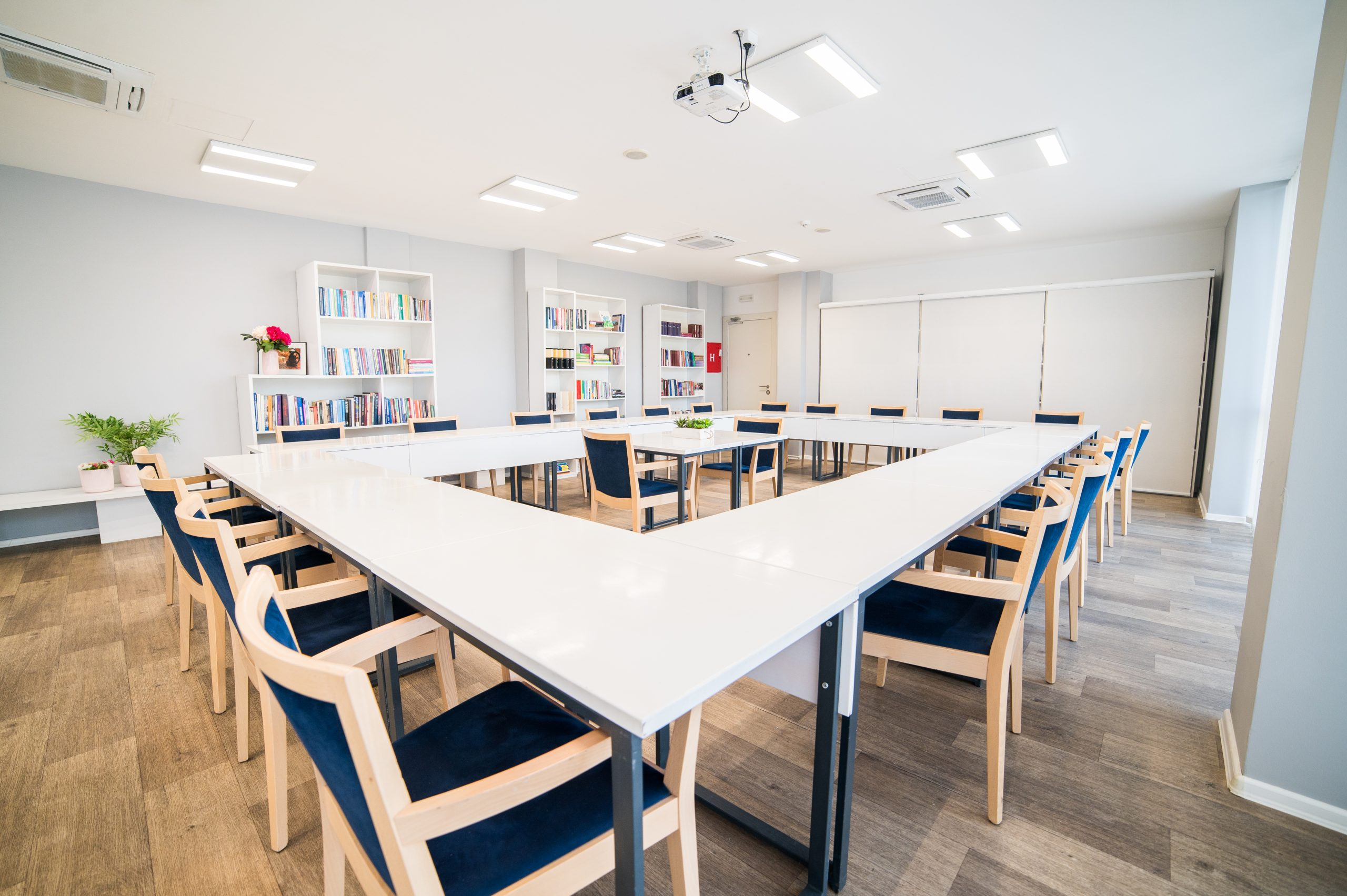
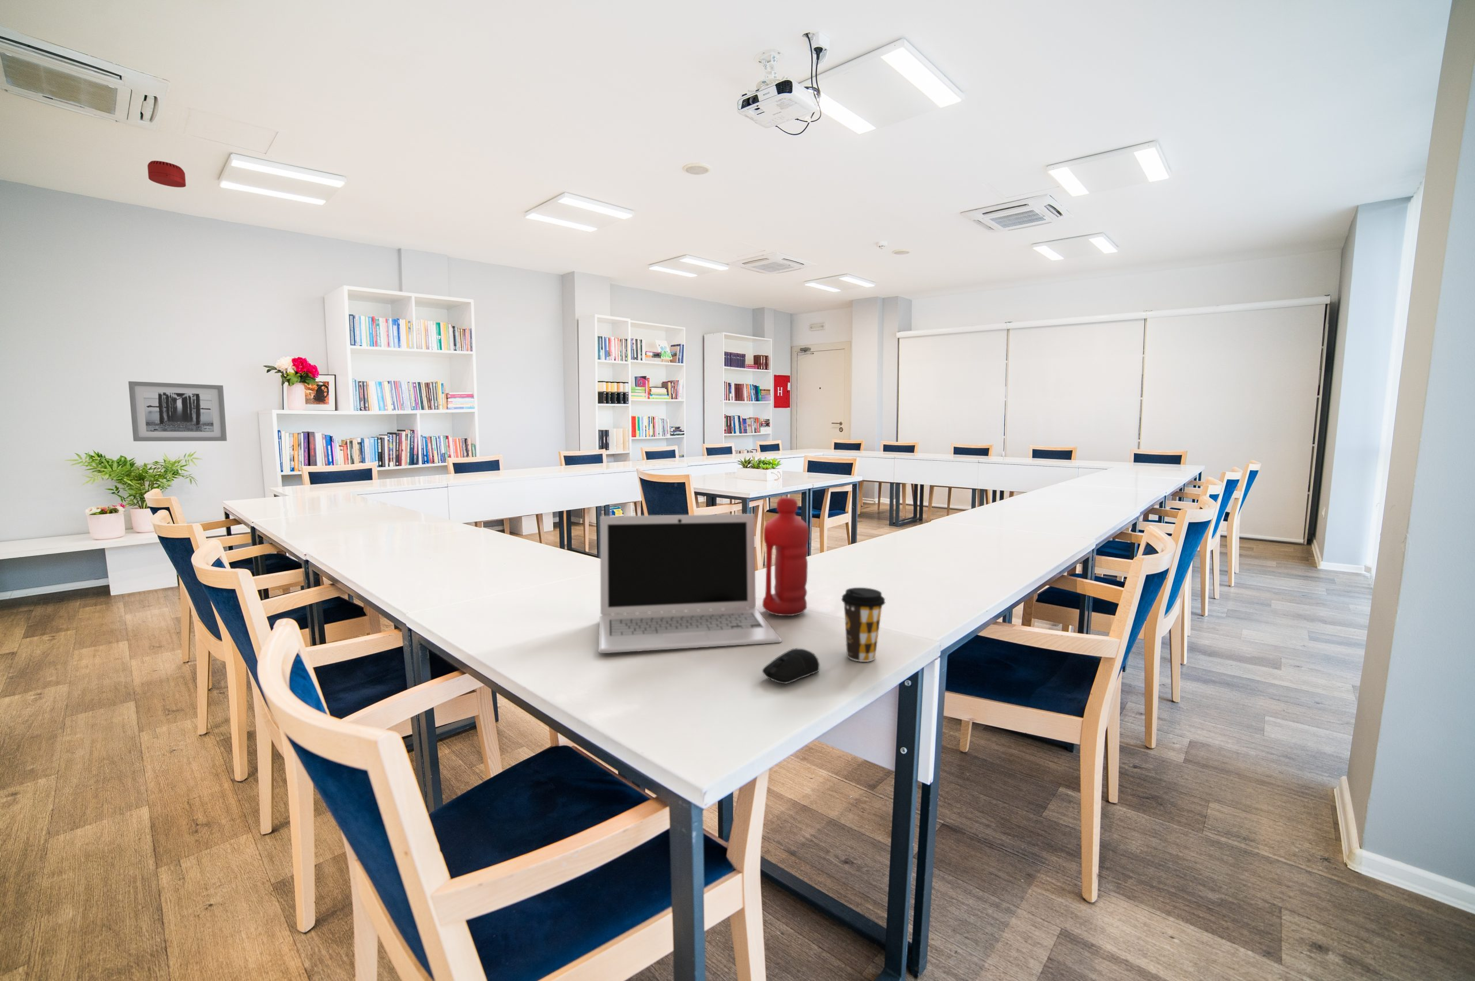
+ computer mouse [762,648,820,684]
+ smoke detector [147,160,186,188]
+ wall art [128,381,228,442]
+ laptop [598,513,783,654]
+ water bottle [762,497,809,616]
+ coffee cup [841,587,886,662]
